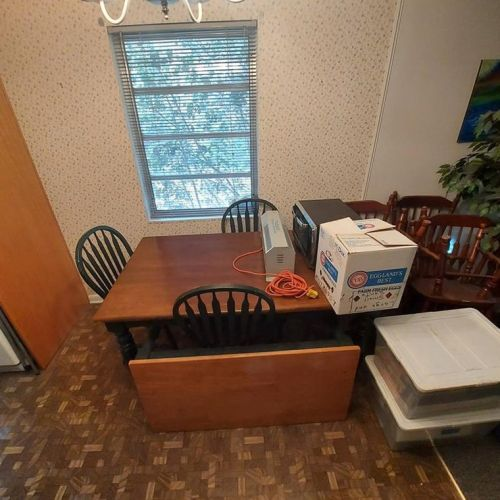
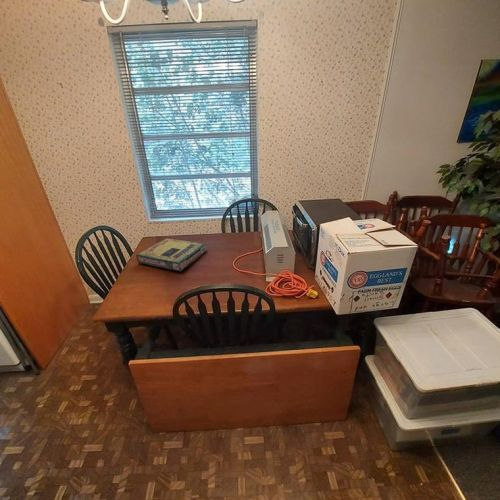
+ video game box [135,237,207,272]
